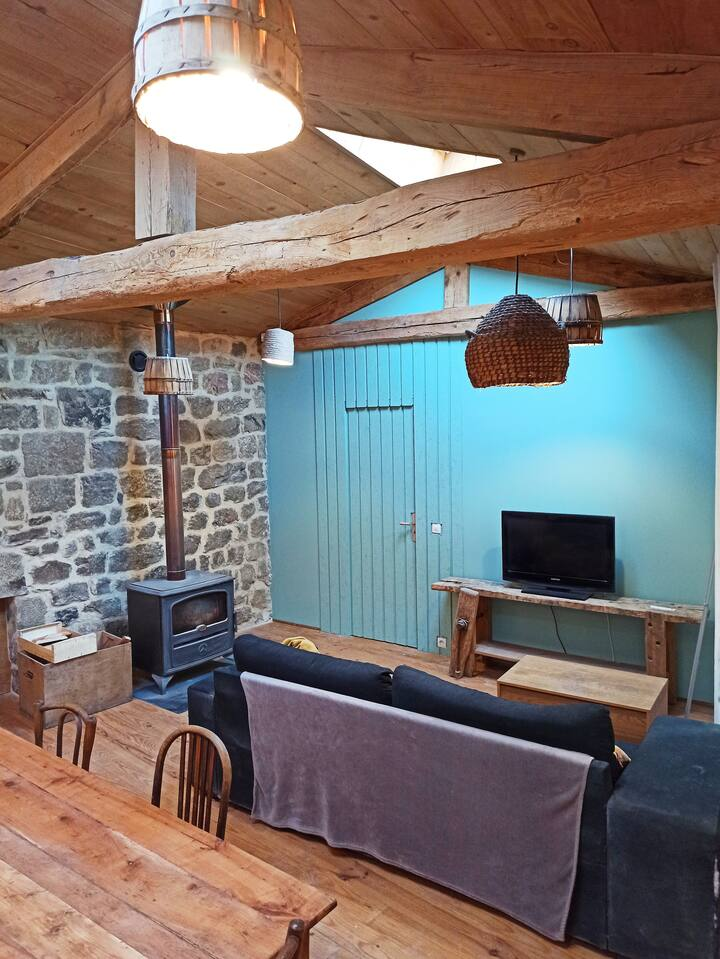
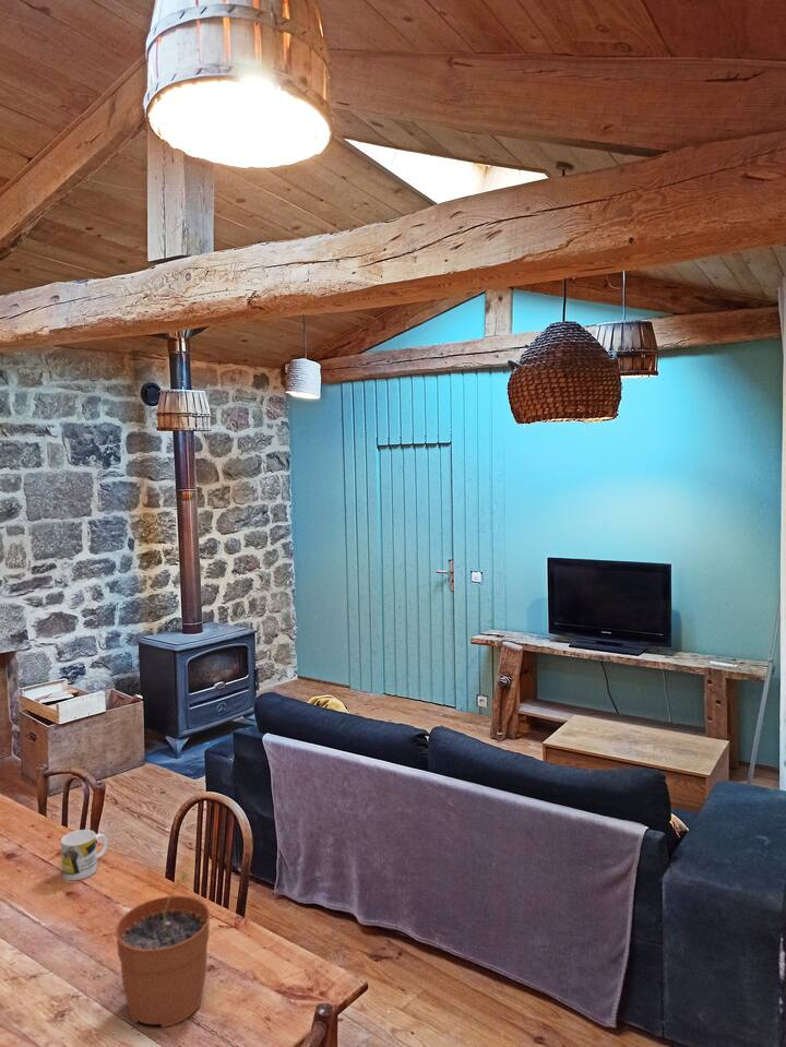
+ mug [60,829,109,881]
+ plant pot [115,872,212,1028]
